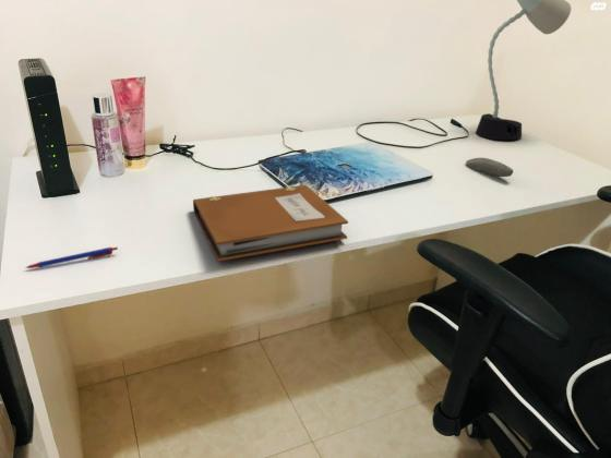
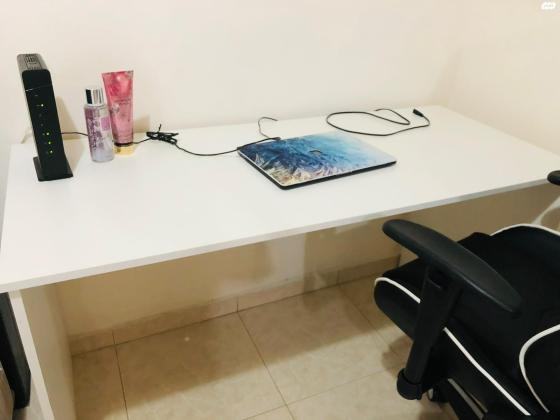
- computer mouse [465,157,514,178]
- desk lamp [475,0,572,141]
- pen [24,246,119,269]
- notebook [192,184,349,263]
